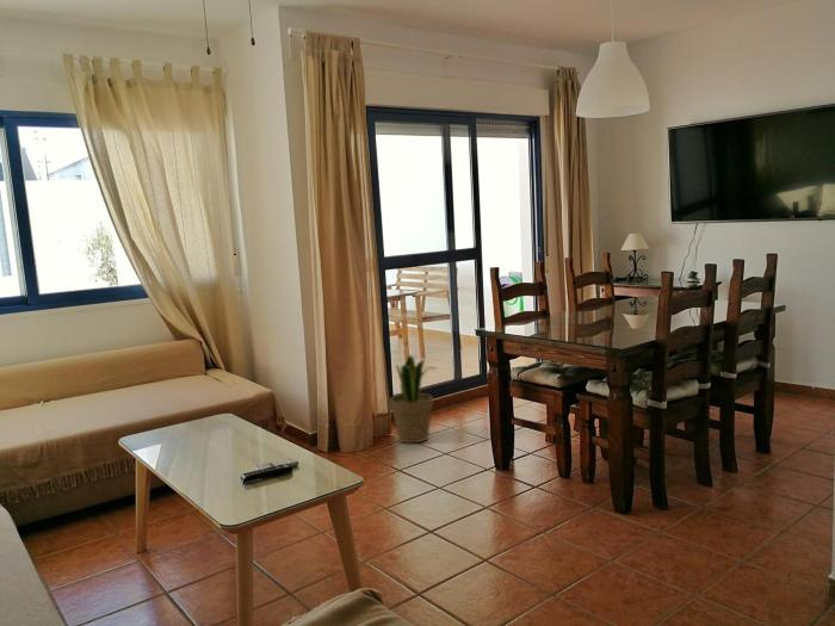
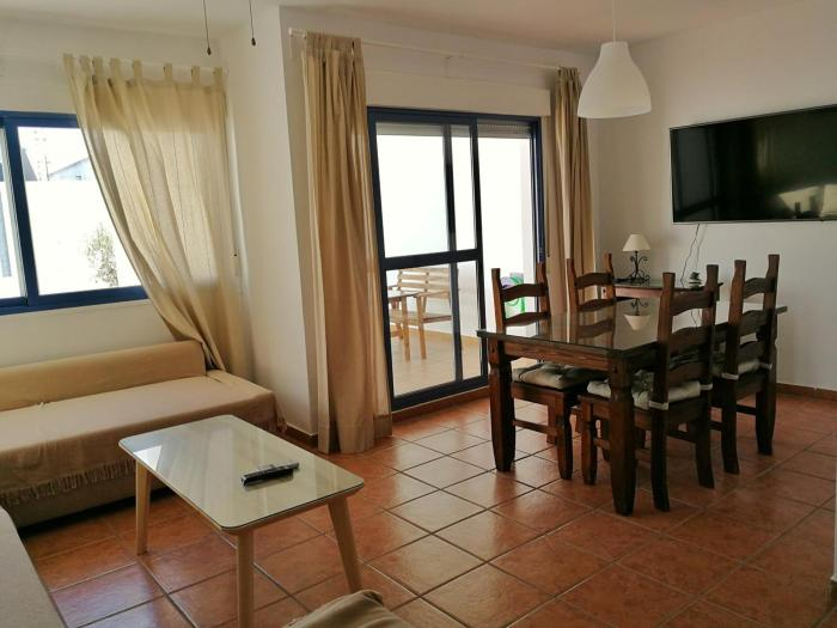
- potted plant [389,354,438,445]
